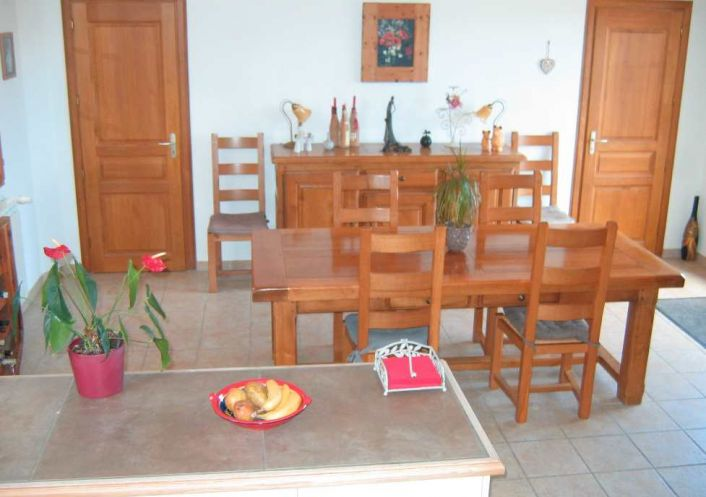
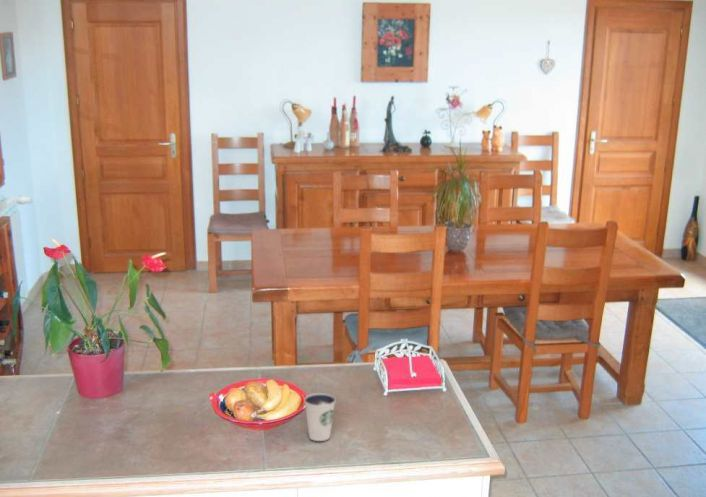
+ dixie cup [303,392,337,442]
